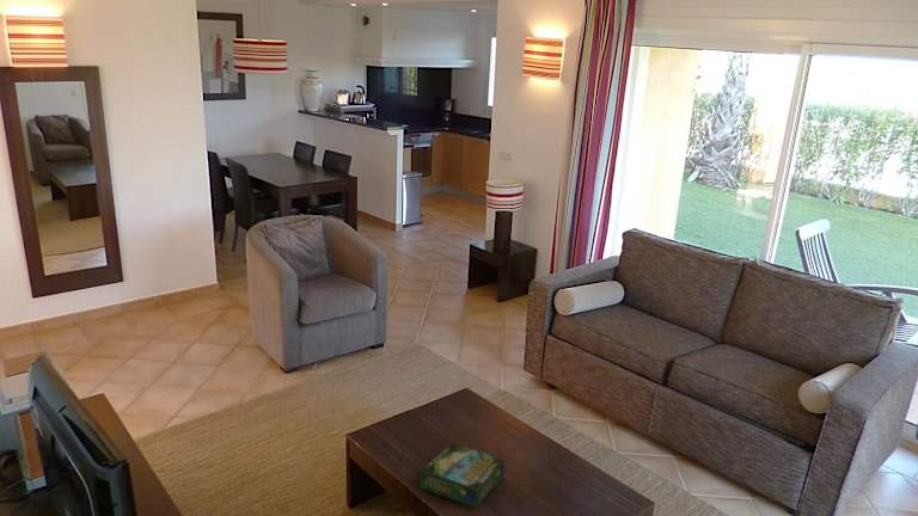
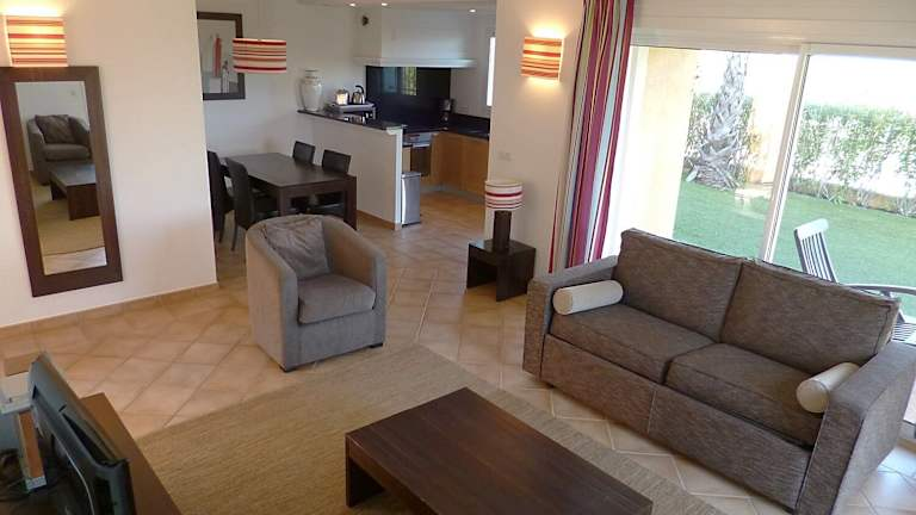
- board game [418,441,506,510]
